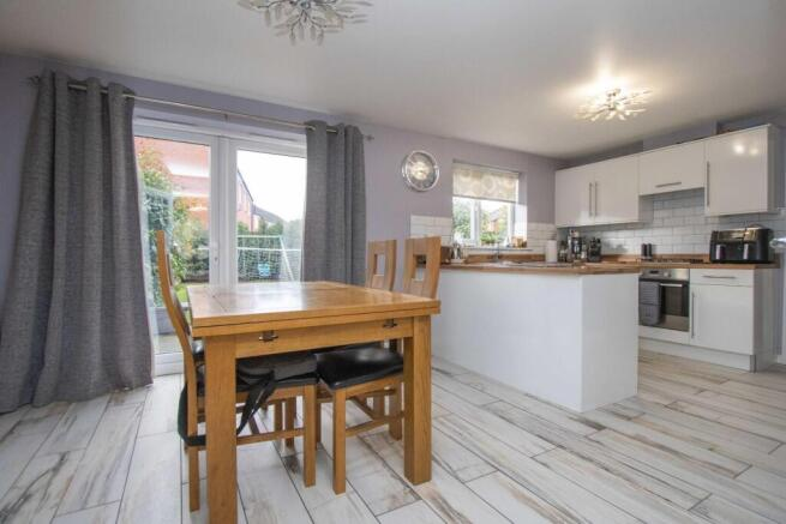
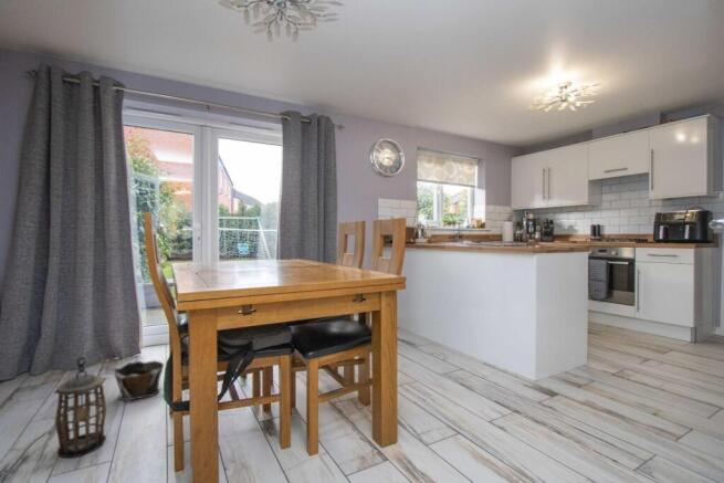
+ lantern [52,356,108,459]
+ clay pot [113,359,165,402]
